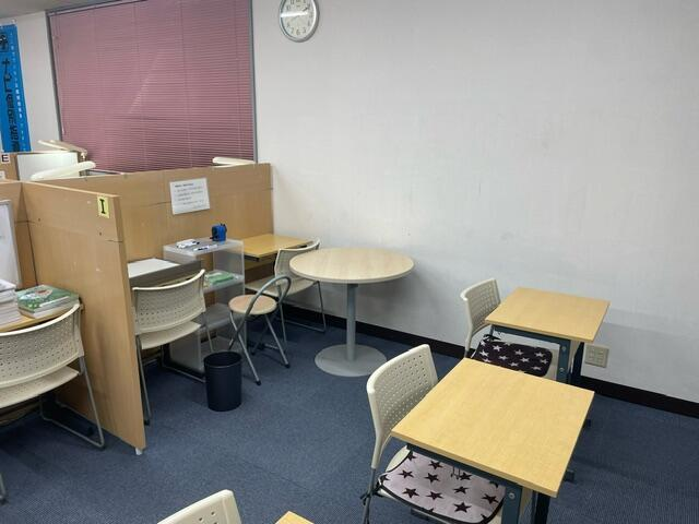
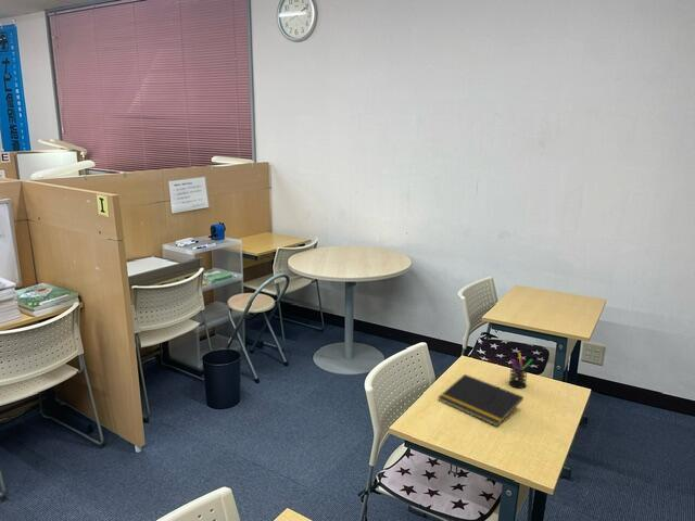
+ notepad [438,373,525,428]
+ pen holder [508,352,534,389]
